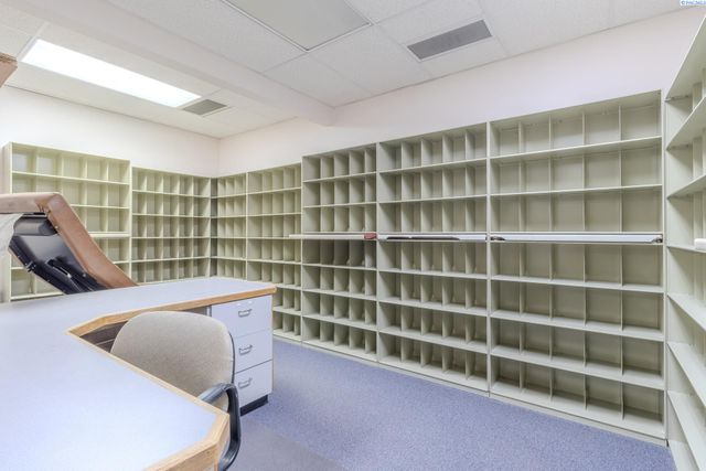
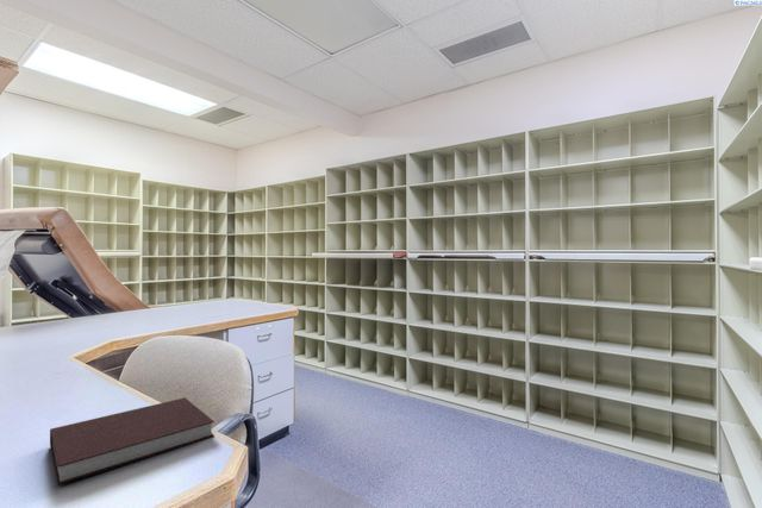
+ notebook [49,396,216,487]
